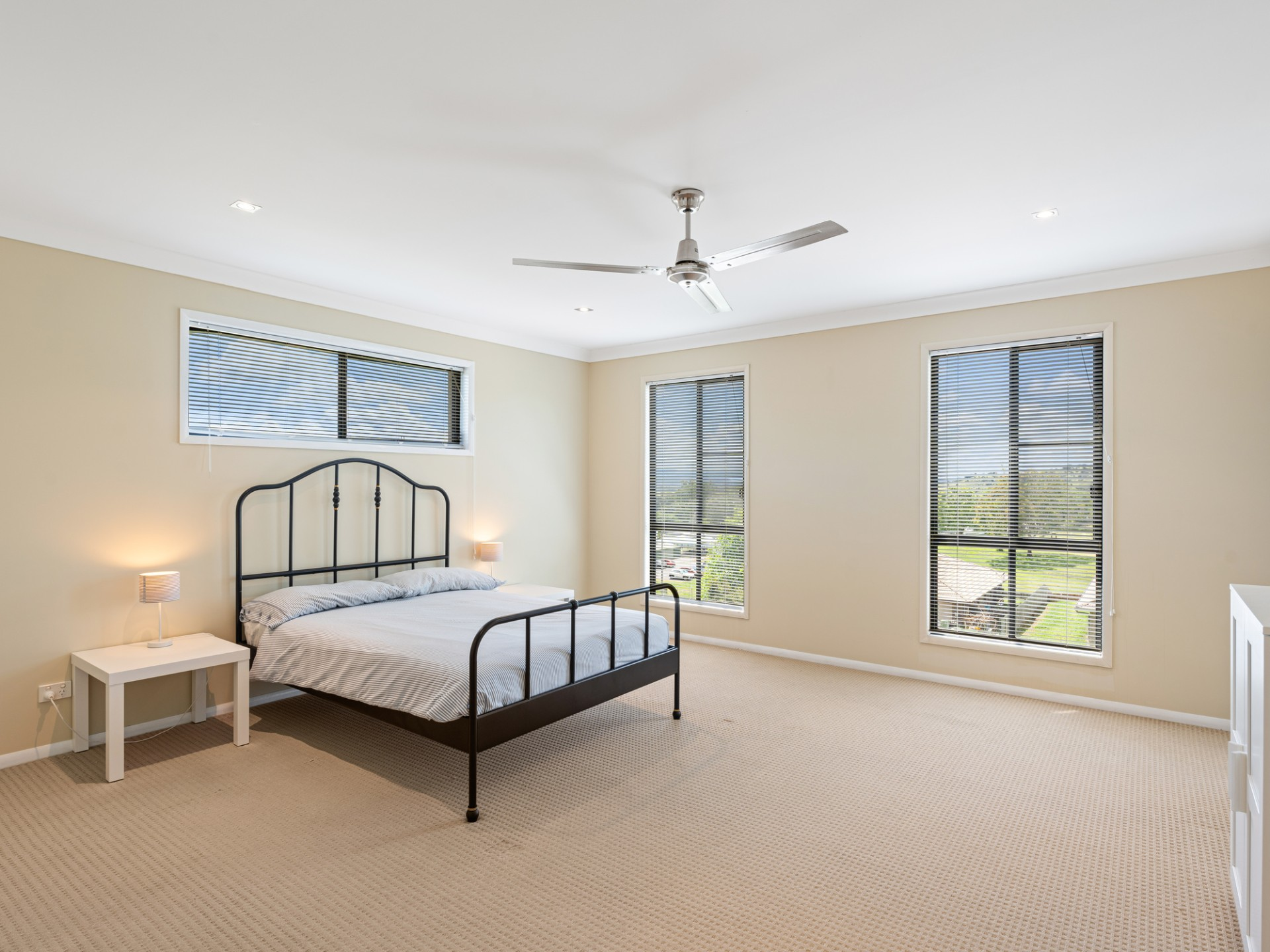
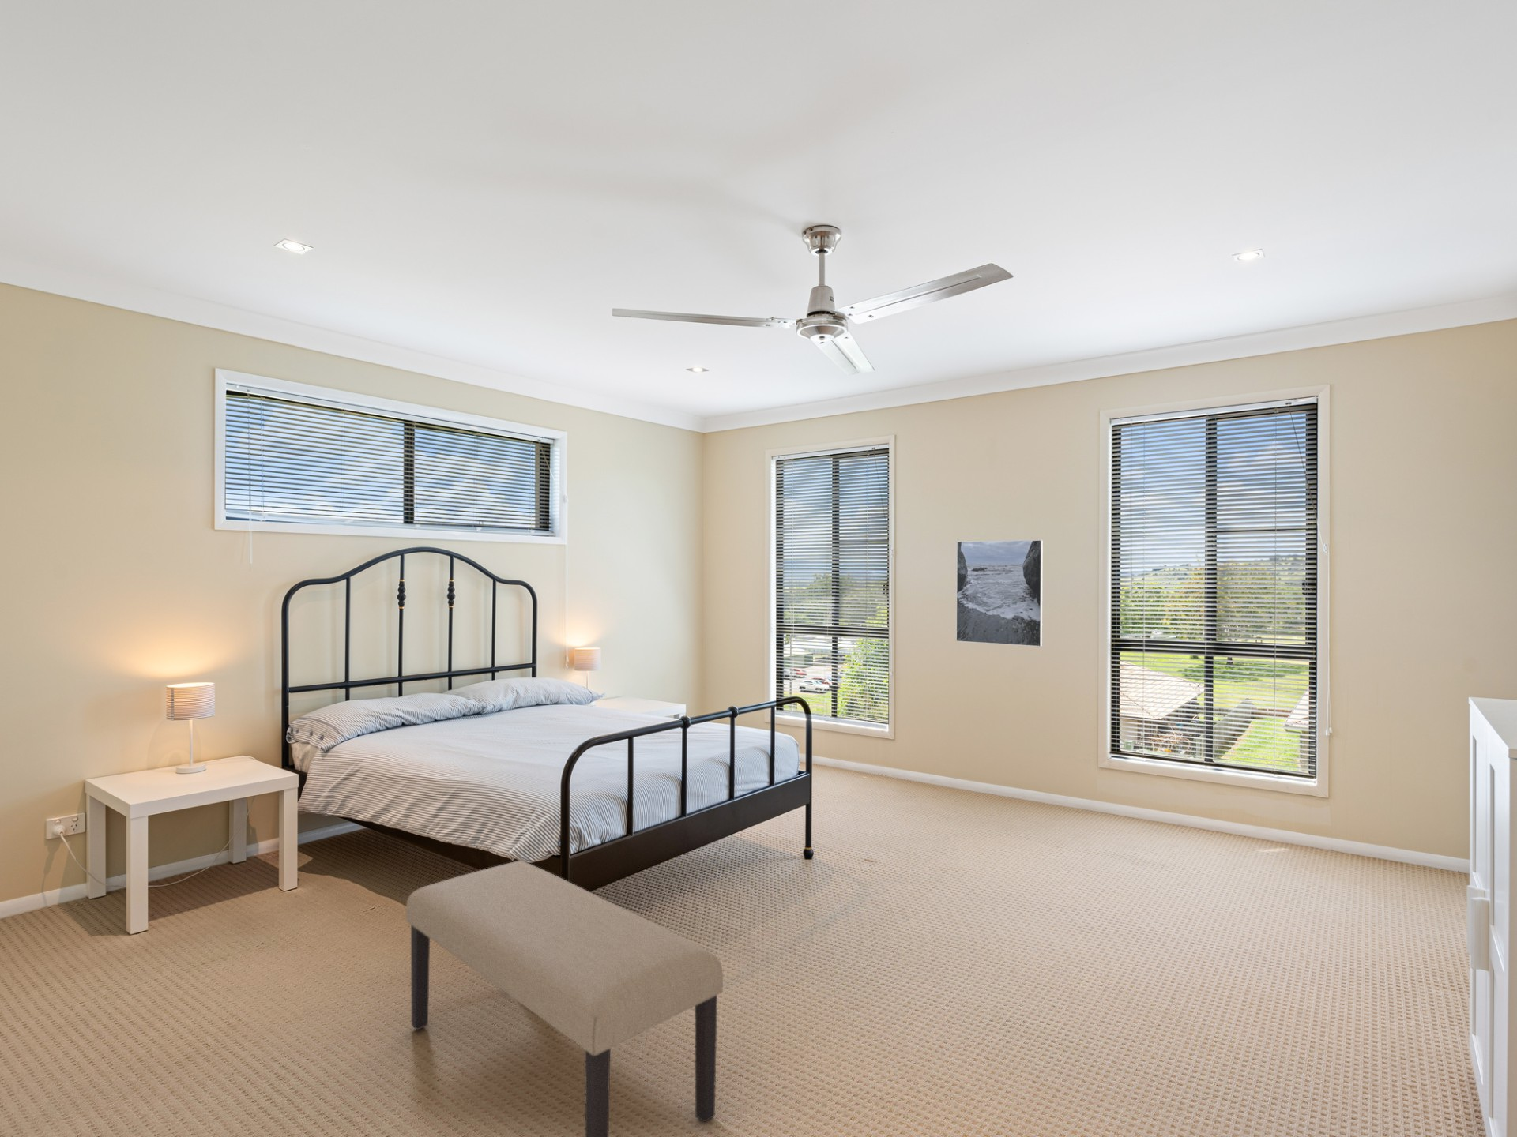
+ bench [405,860,724,1137]
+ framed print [956,540,1044,647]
